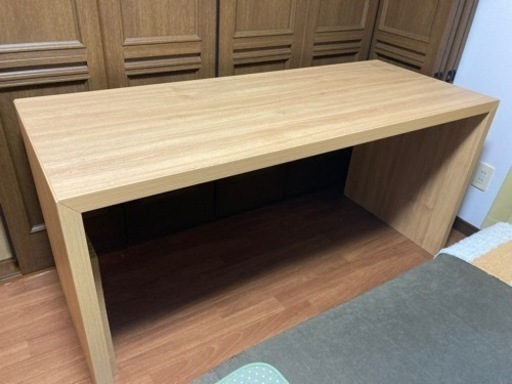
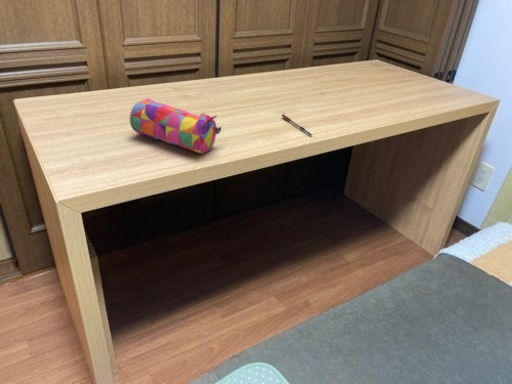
+ pencil case [129,98,222,154]
+ pen [281,113,313,136]
